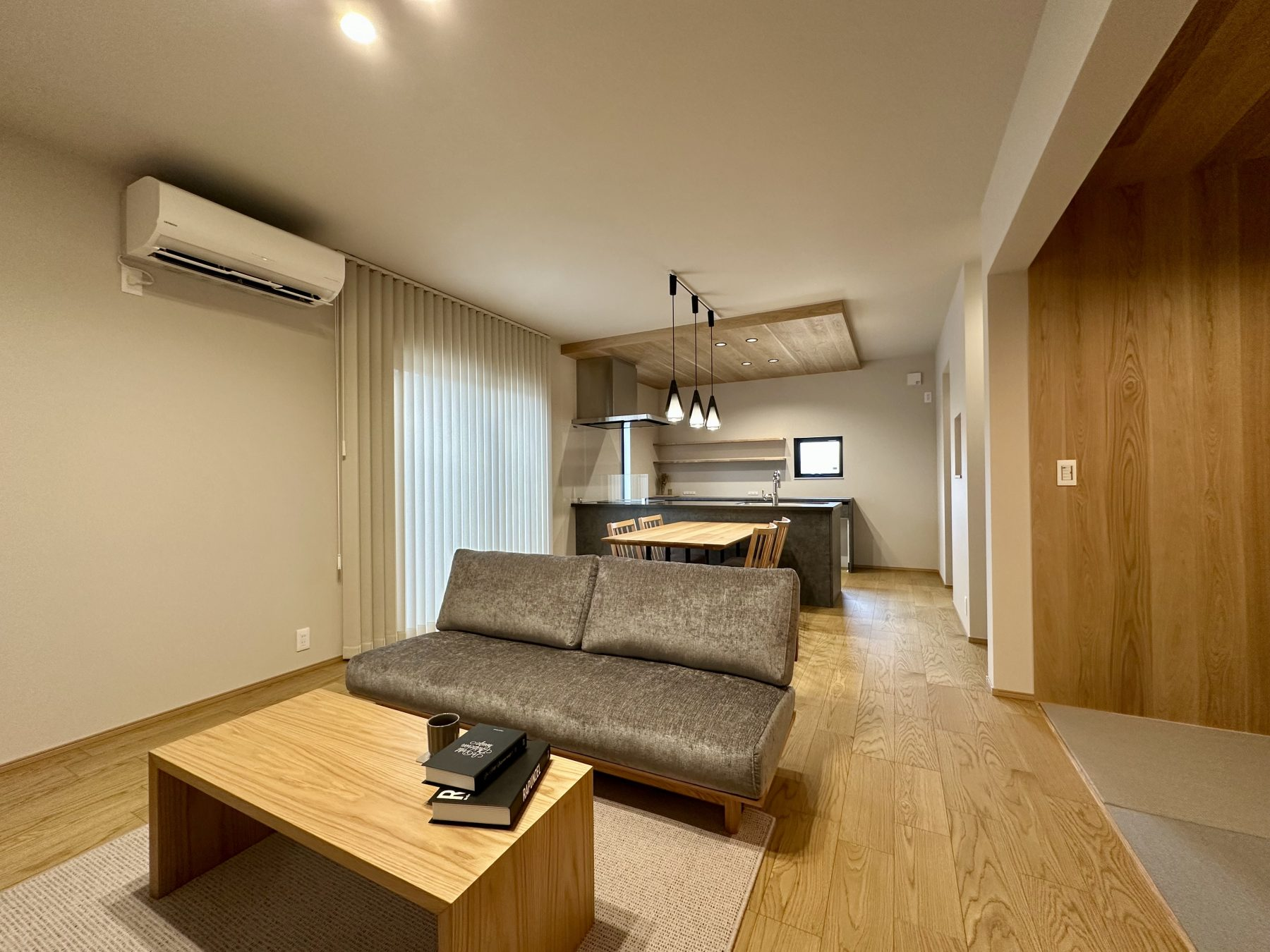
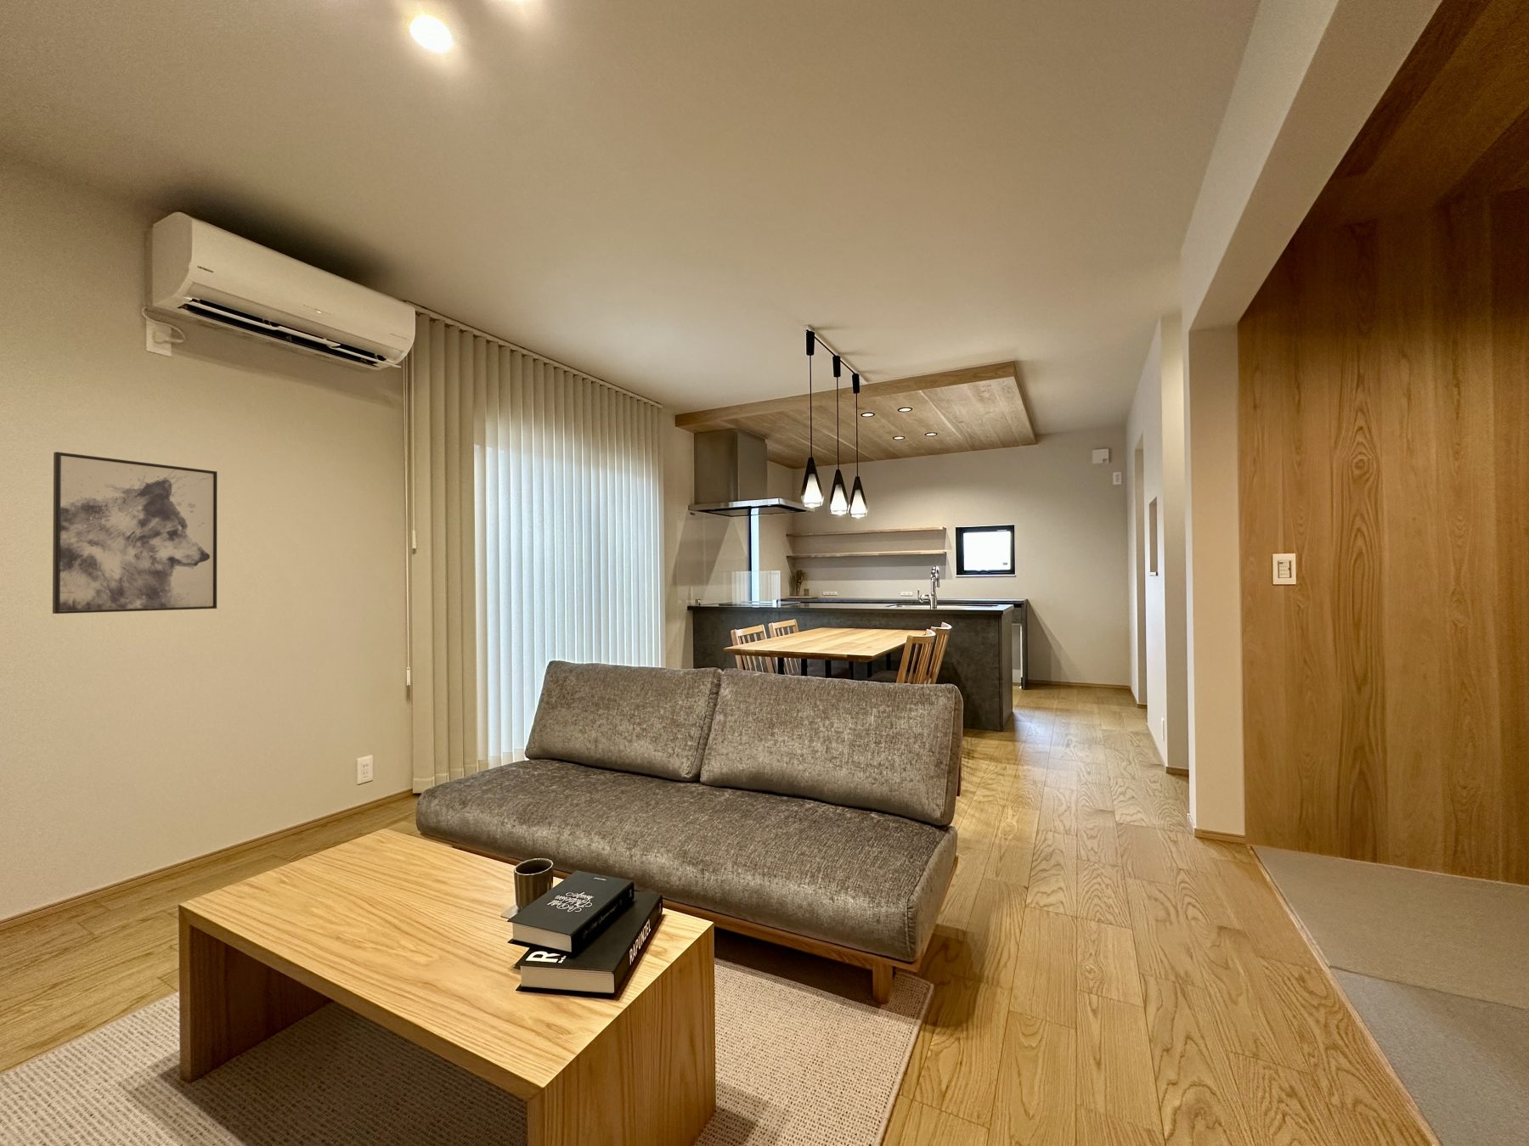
+ wall art [52,450,218,615]
